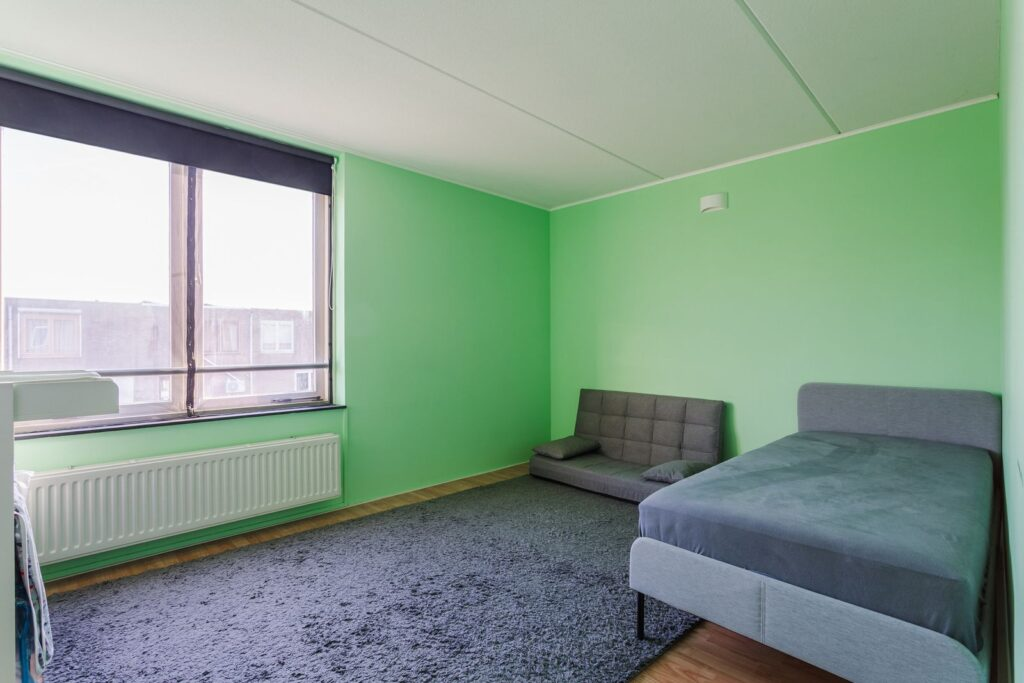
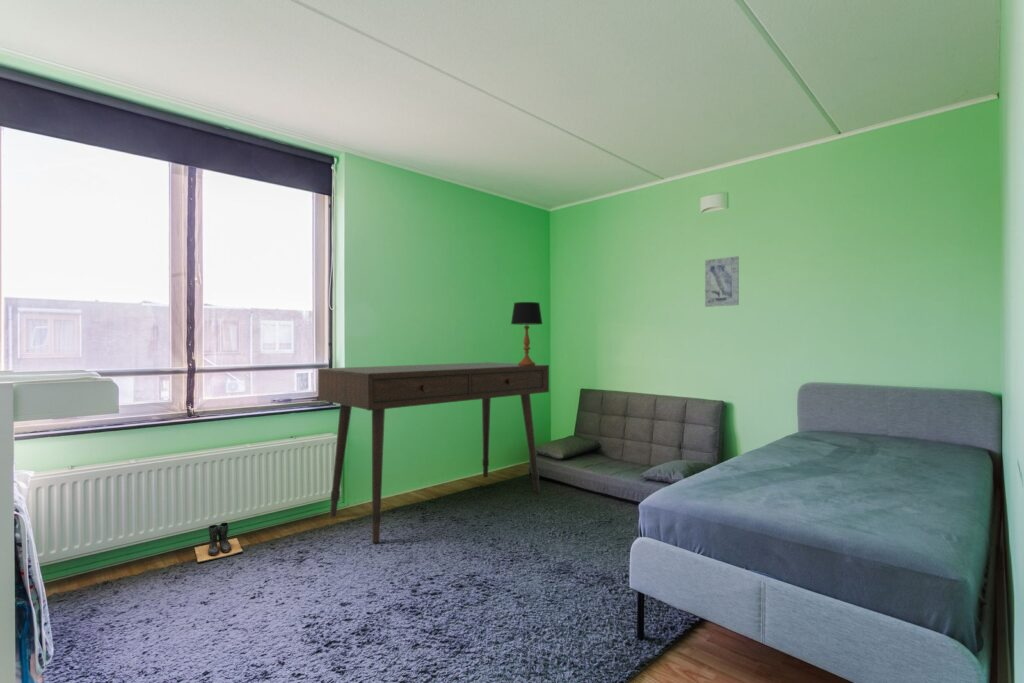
+ table lamp [510,301,543,365]
+ desk [317,361,550,544]
+ wall art [704,255,740,308]
+ boots [193,521,244,563]
